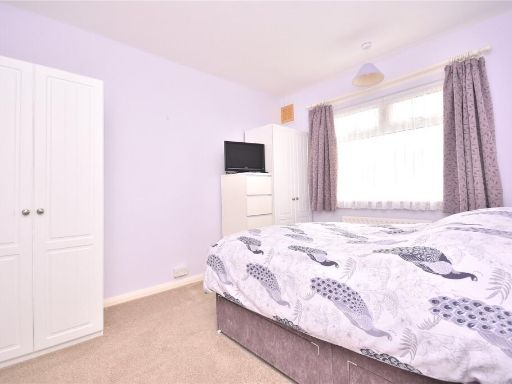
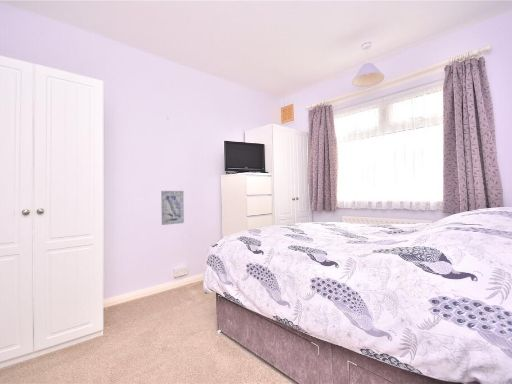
+ wall art [160,190,185,226]
